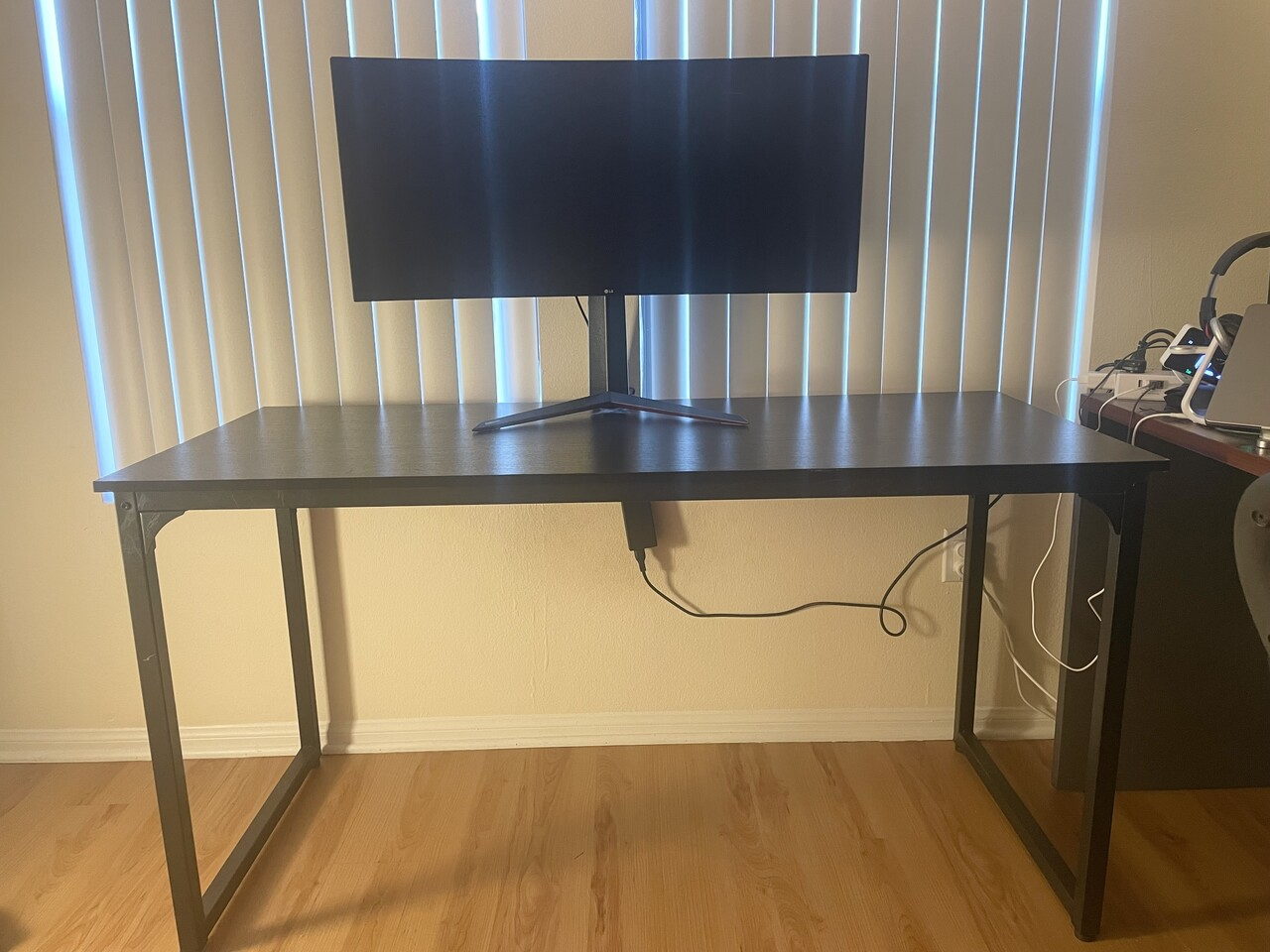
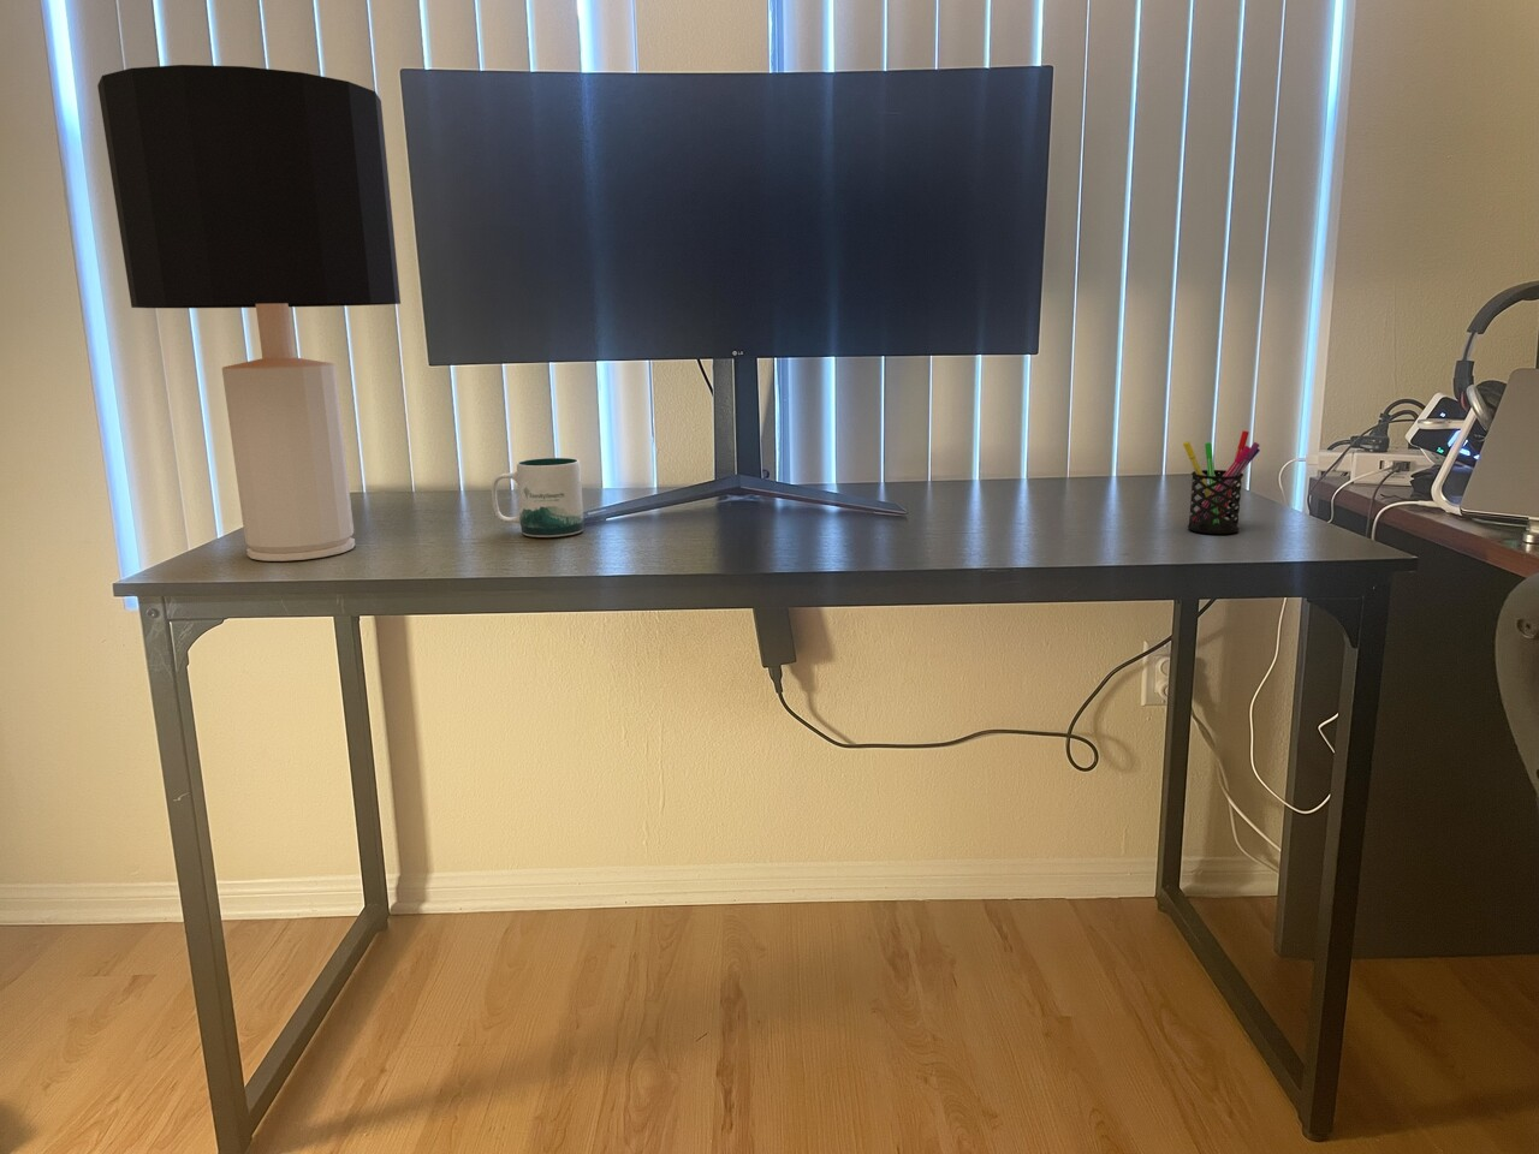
+ mug [491,457,585,538]
+ desk lamp [96,64,401,562]
+ pen holder [1182,429,1261,535]
